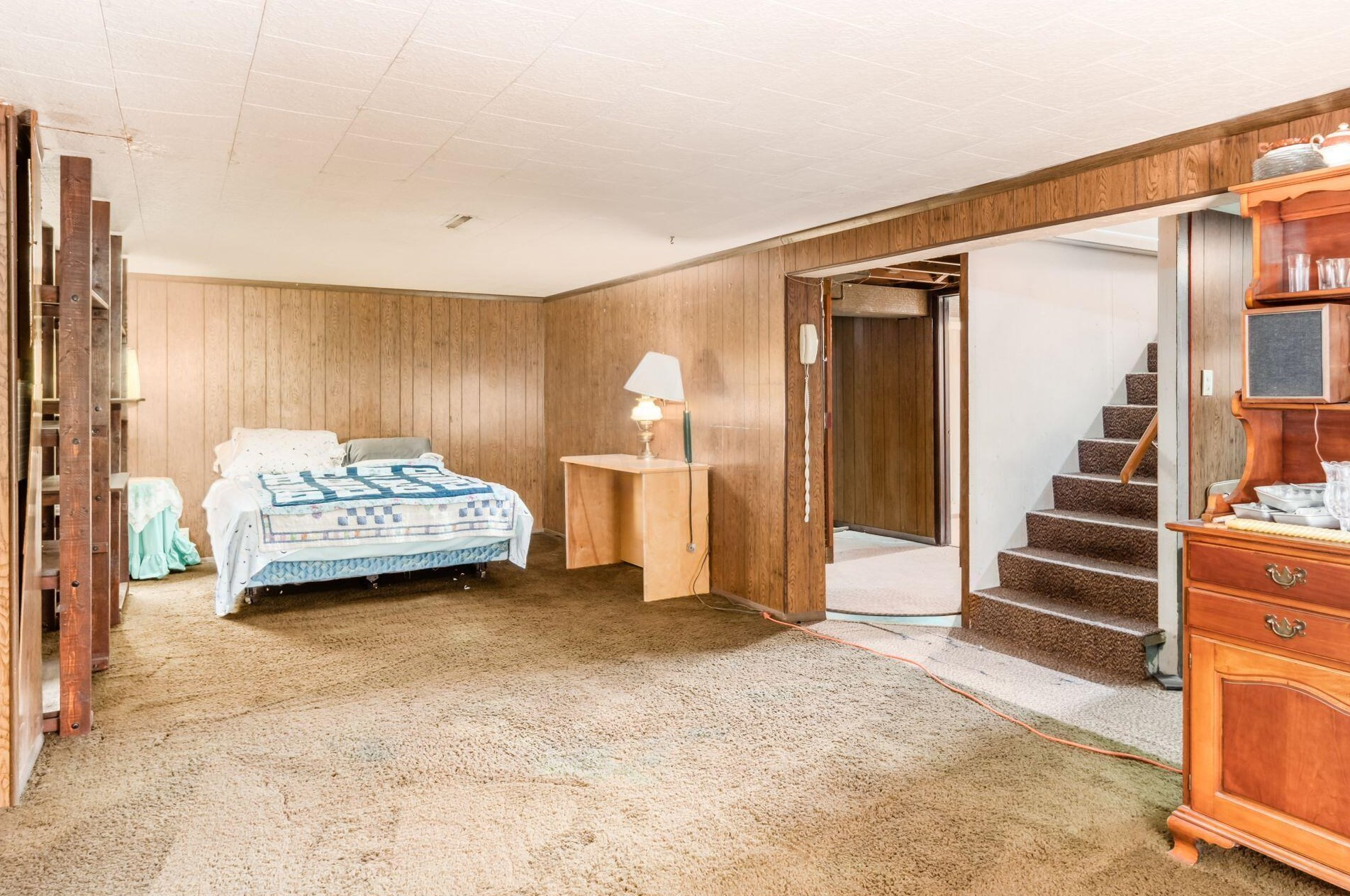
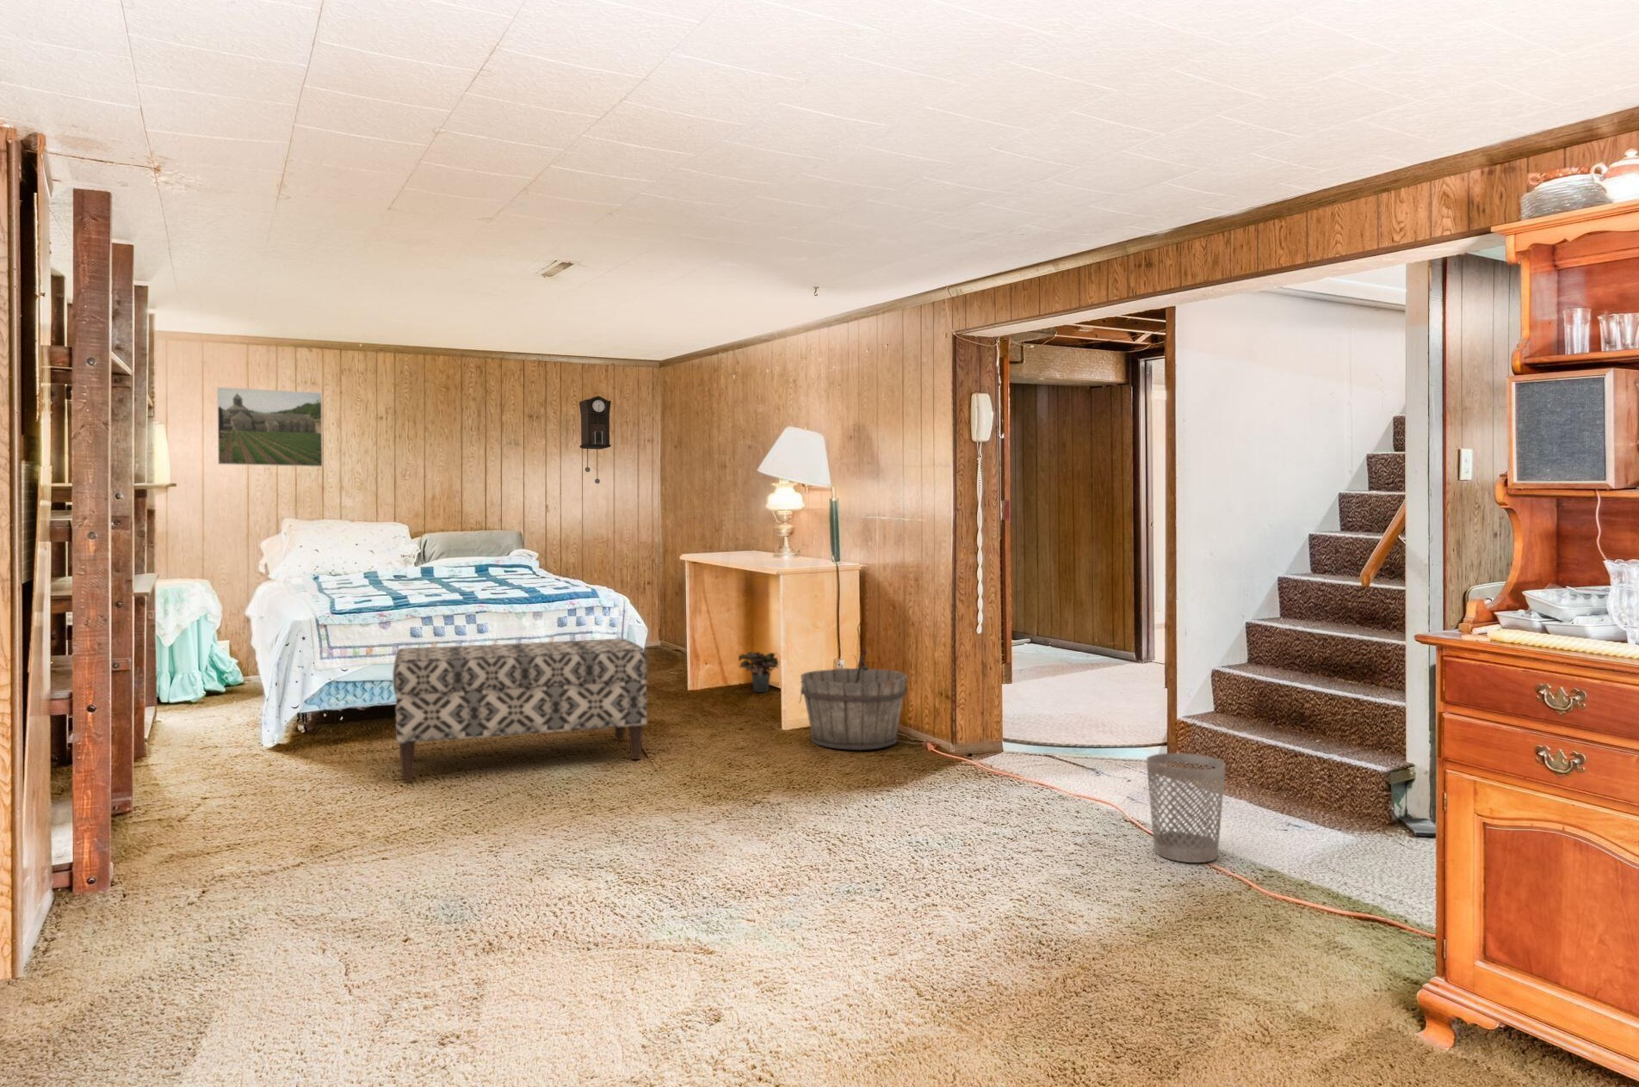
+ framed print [216,386,324,468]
+ wooden bucket [798,650,909,751]
+ pendulum clock [578,395,612,484]
+ wastebasket [1146,752,1226,864]
+ bench [392,638,648,780]
+ potted plant [738,651,779,693]
